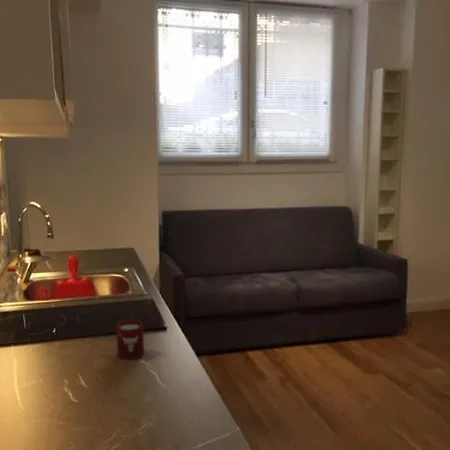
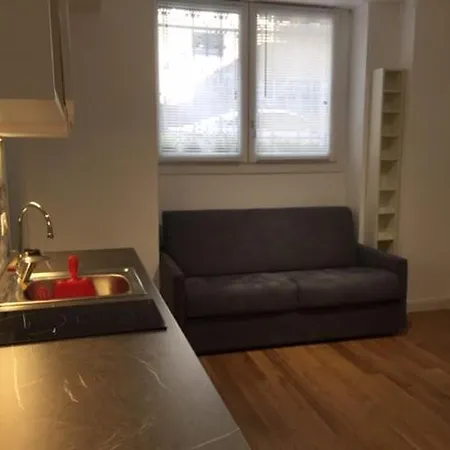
- cup [115,319,145,361]
